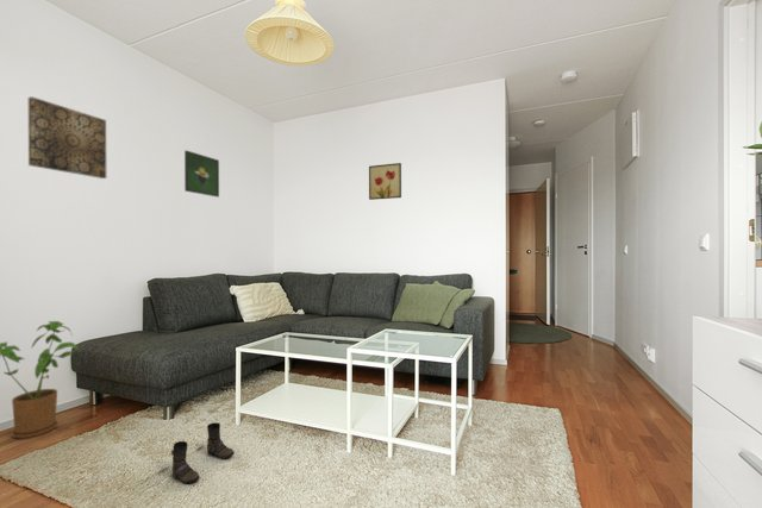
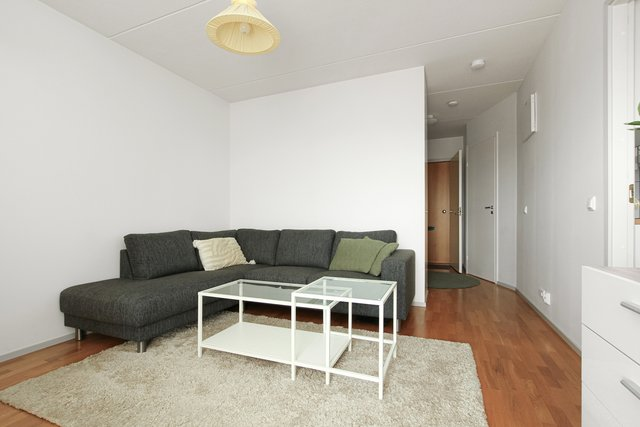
- boots [170,421,236,485]
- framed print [183,149,220,199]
- wall art [368,162,402,201]
- house plant [0,320,82,440]
- wall art [27,95,107,180]
